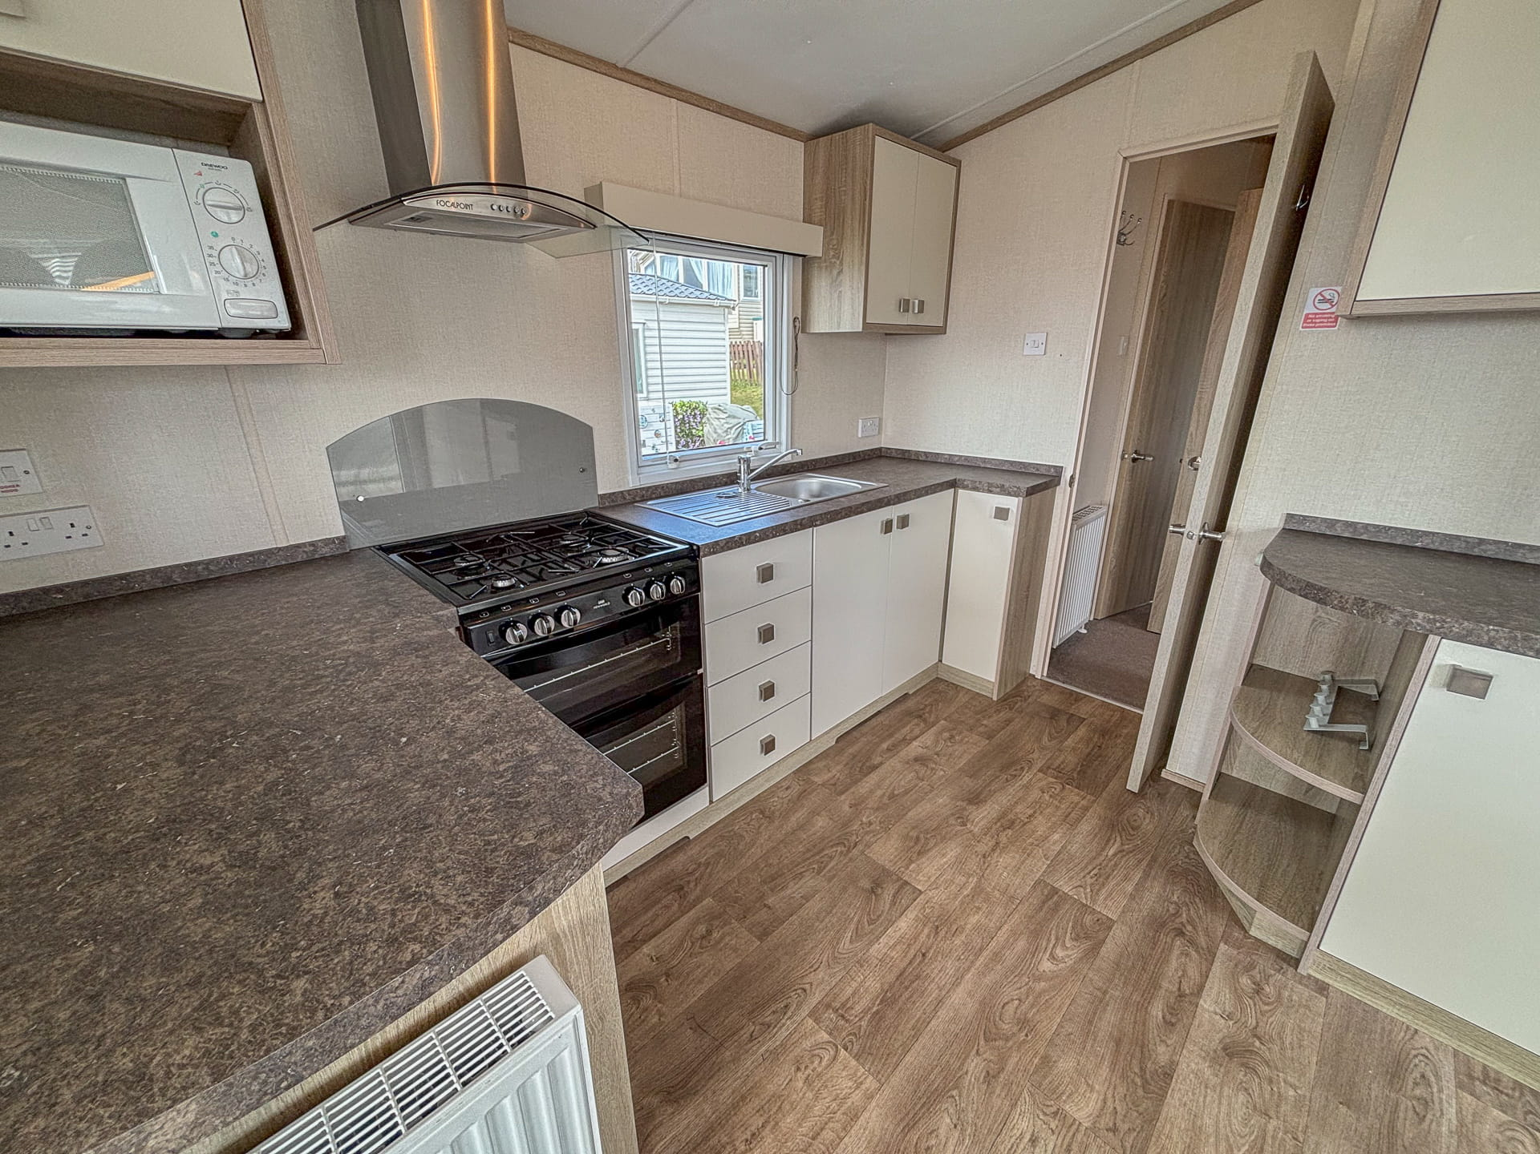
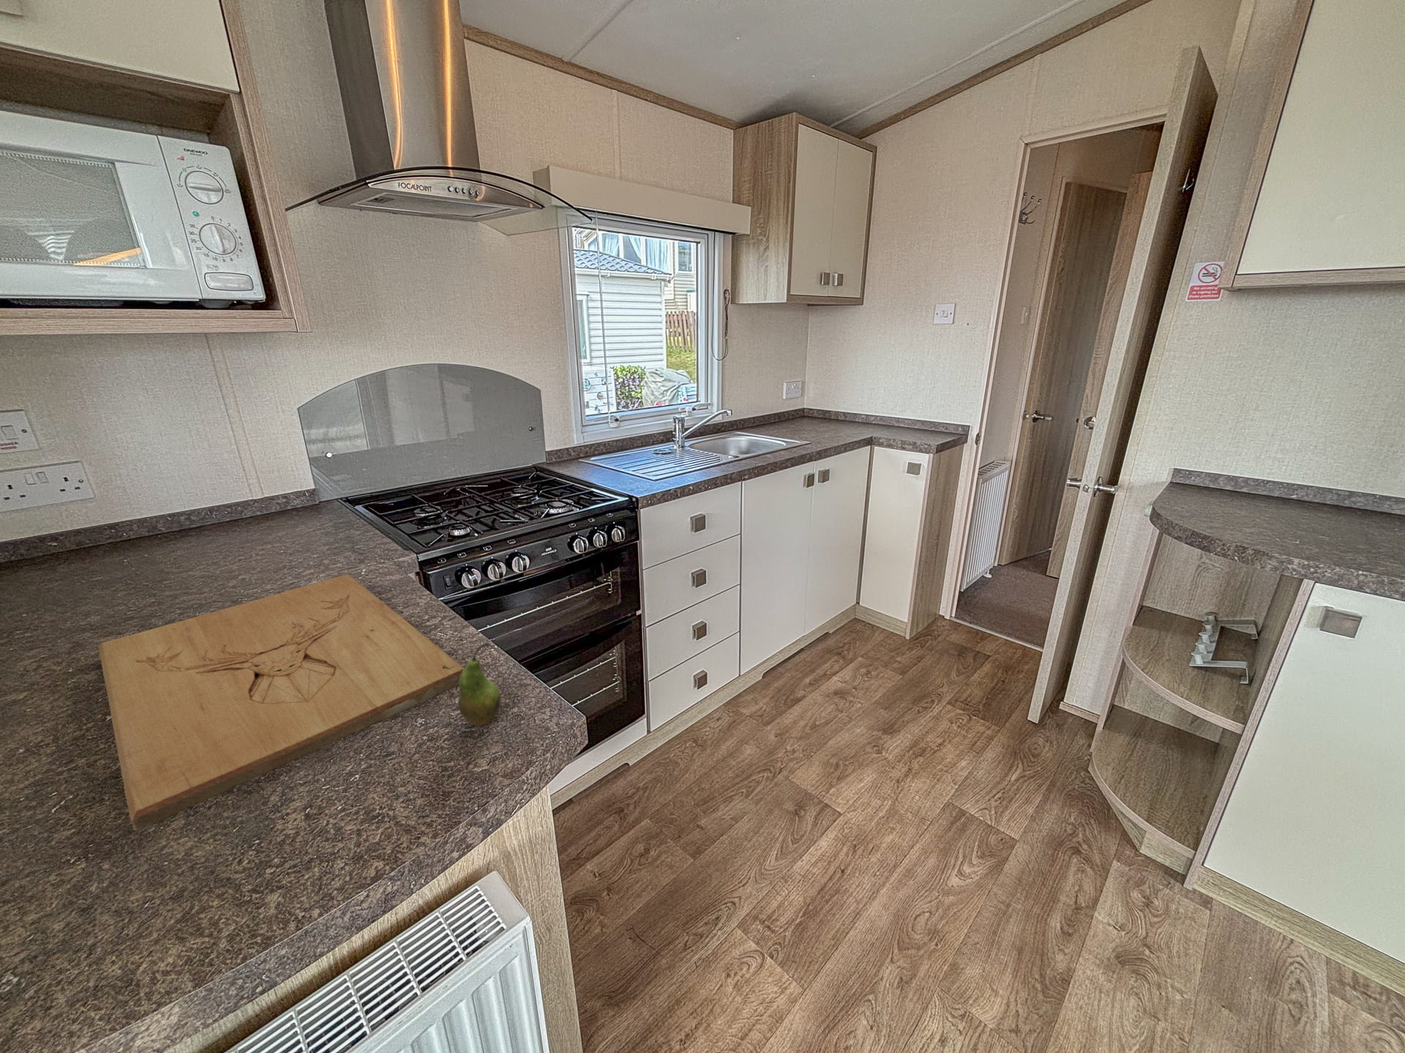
+ fruit [457,642,502,727]
+ cutting board [98,573,464,832]
